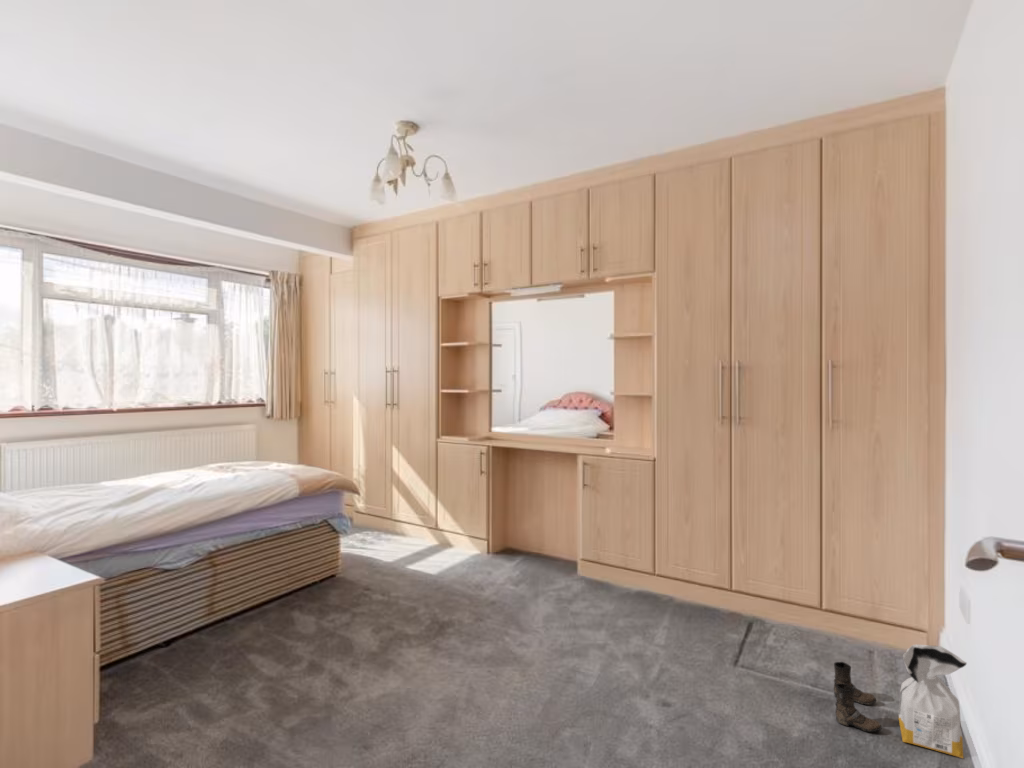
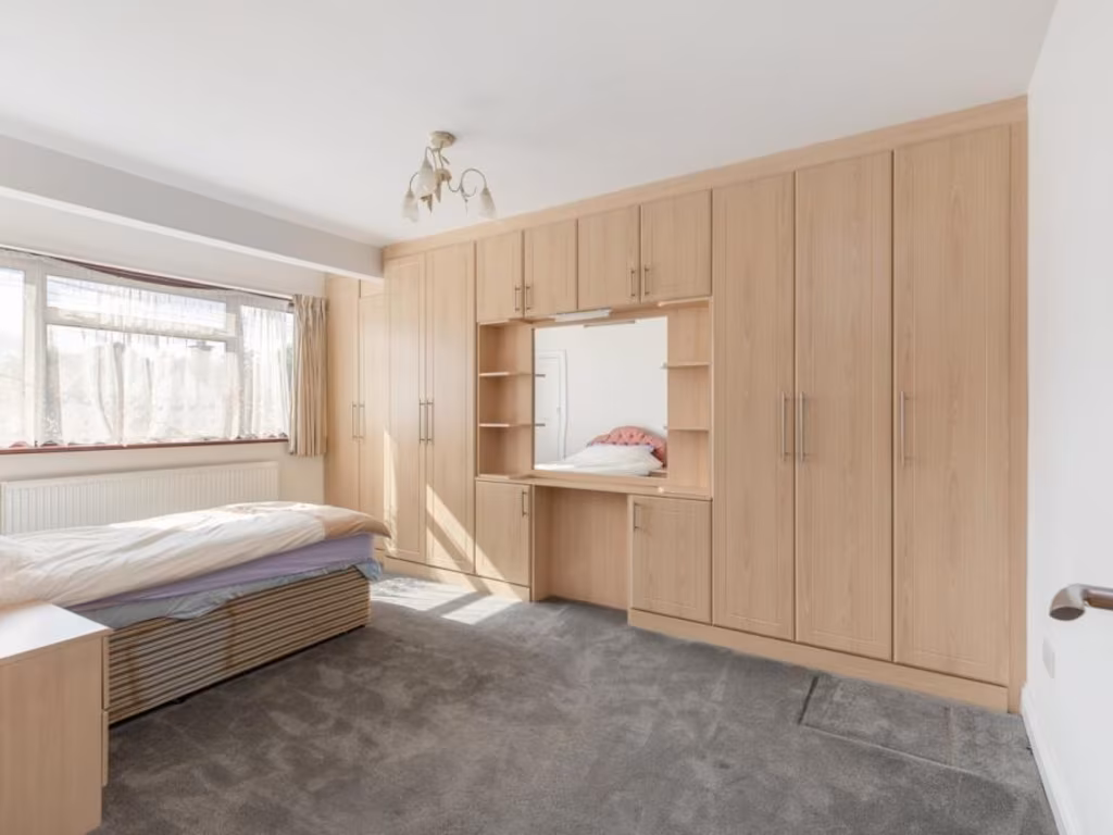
- boots [833,661,883,733]
- bag [897,643,968,759]
